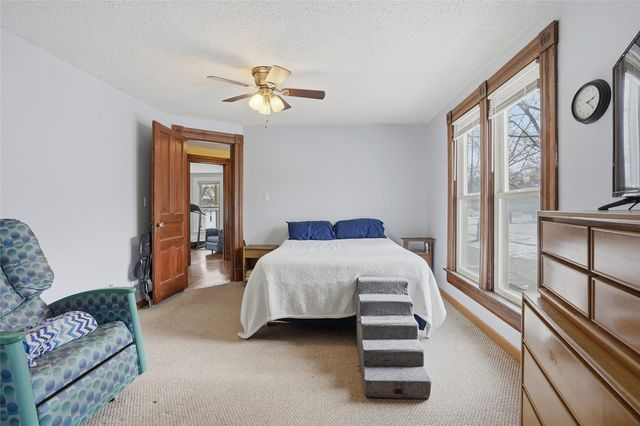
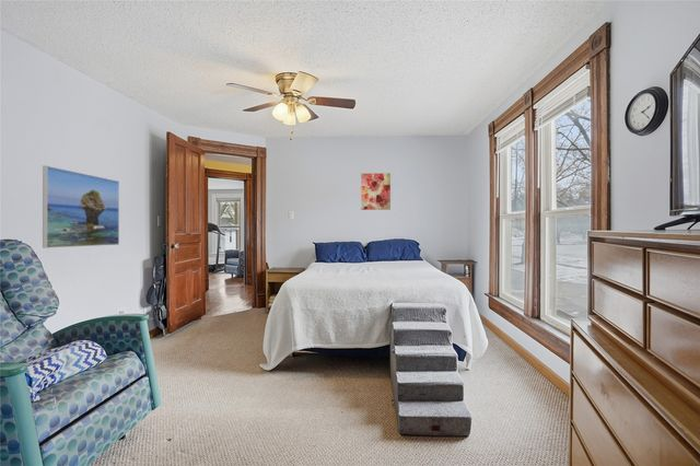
+ wall art [360,172,392,211]
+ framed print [42,165,120,249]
